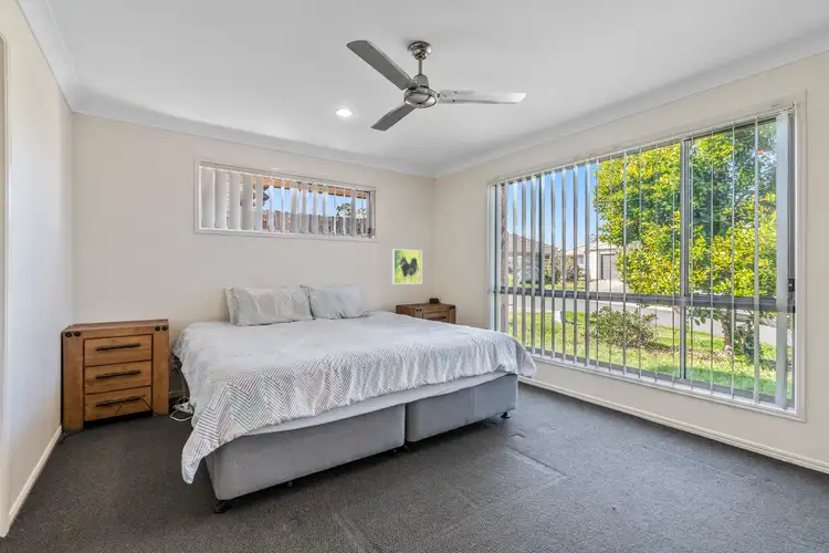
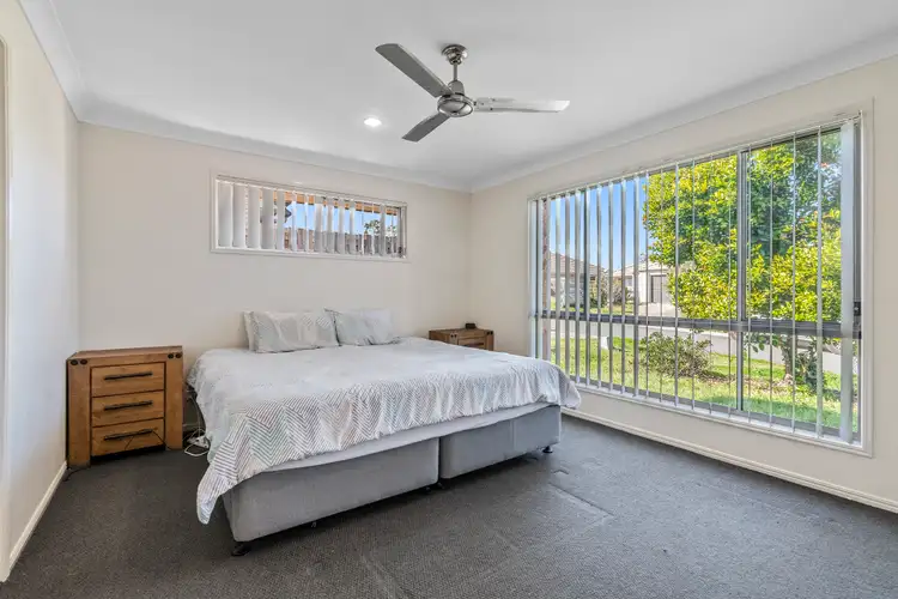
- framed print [391,248,423,285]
